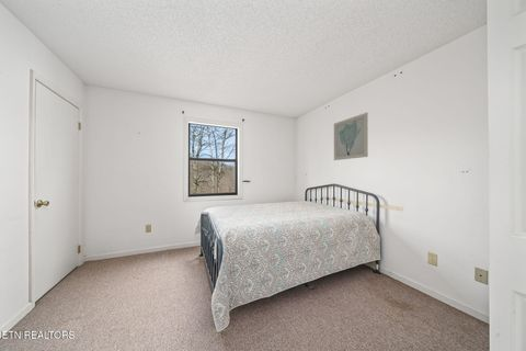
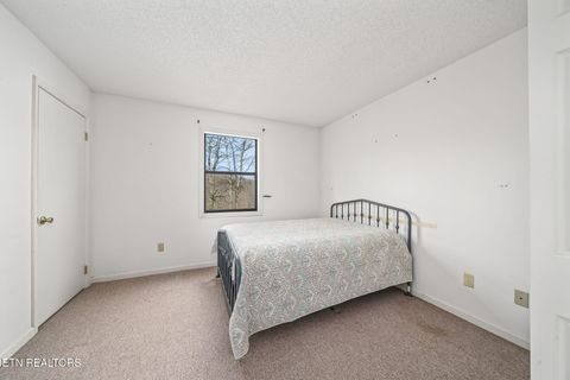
- wall art [333,112,369,161]
